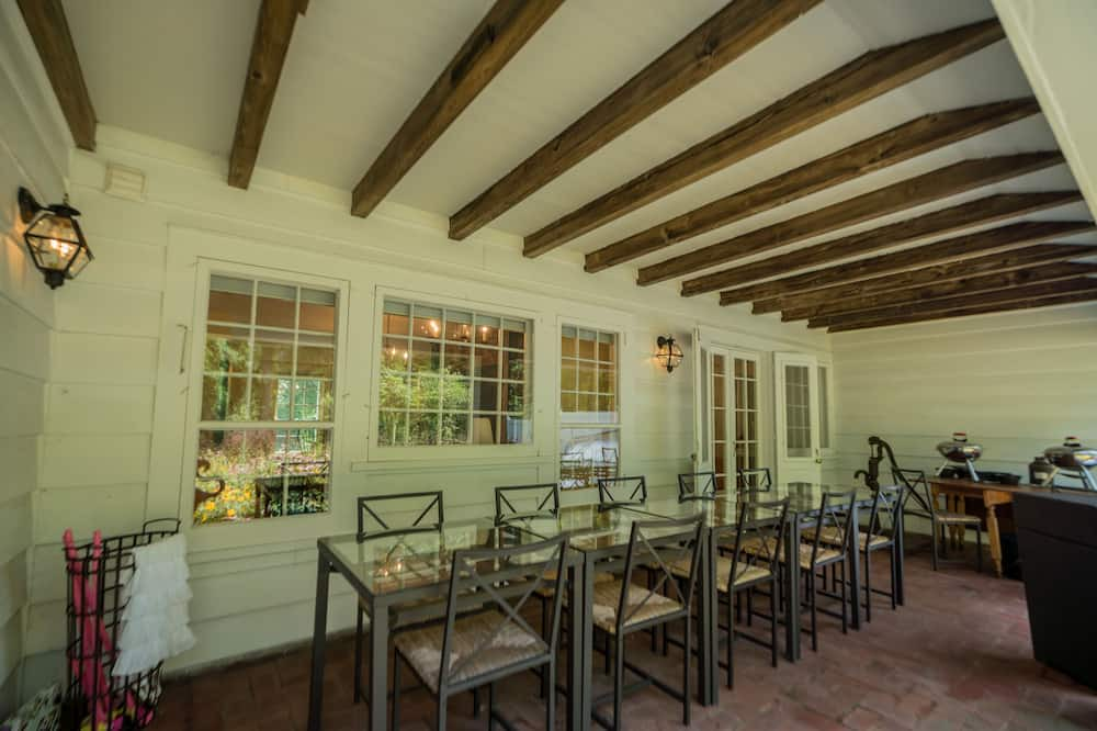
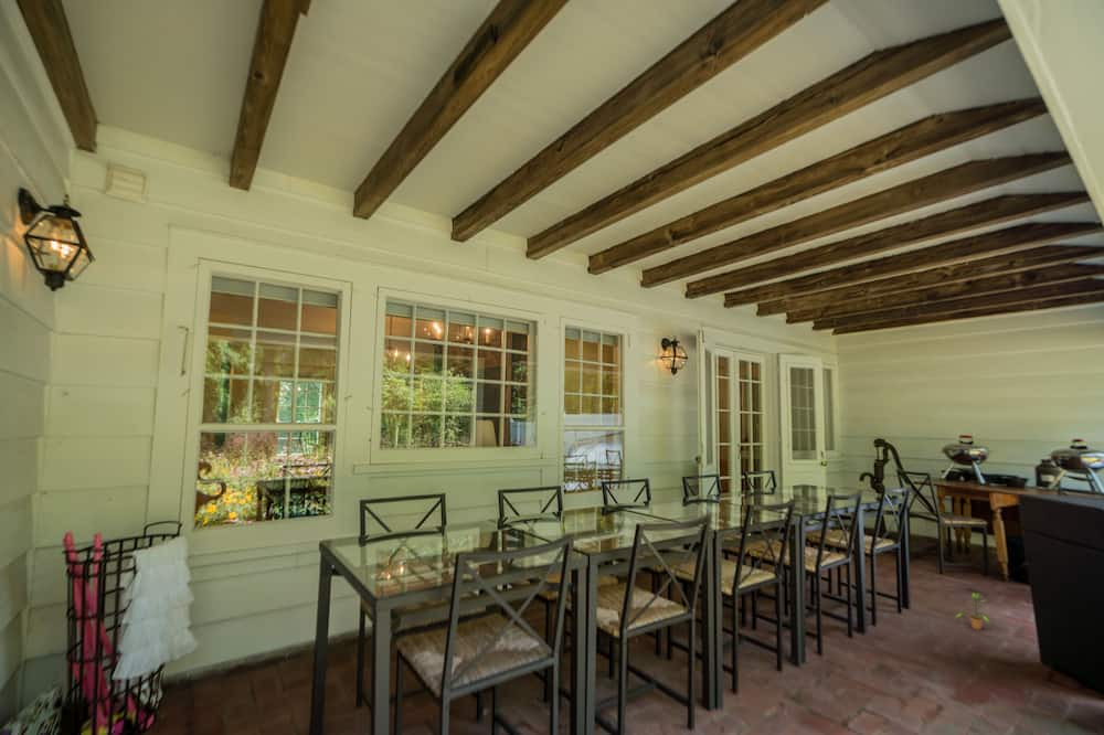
+ potted plant [955,592,991,630]
